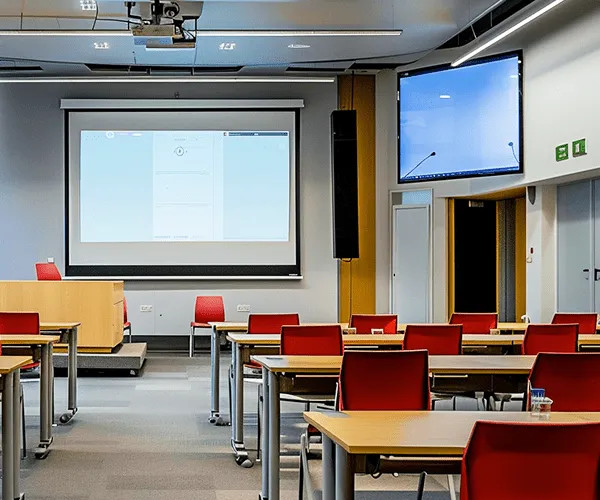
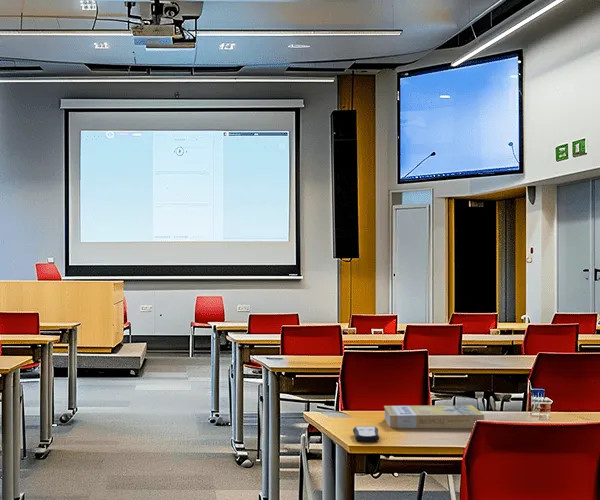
+ remote control [352,425,380,444]
+ book [383,404,485,429]
